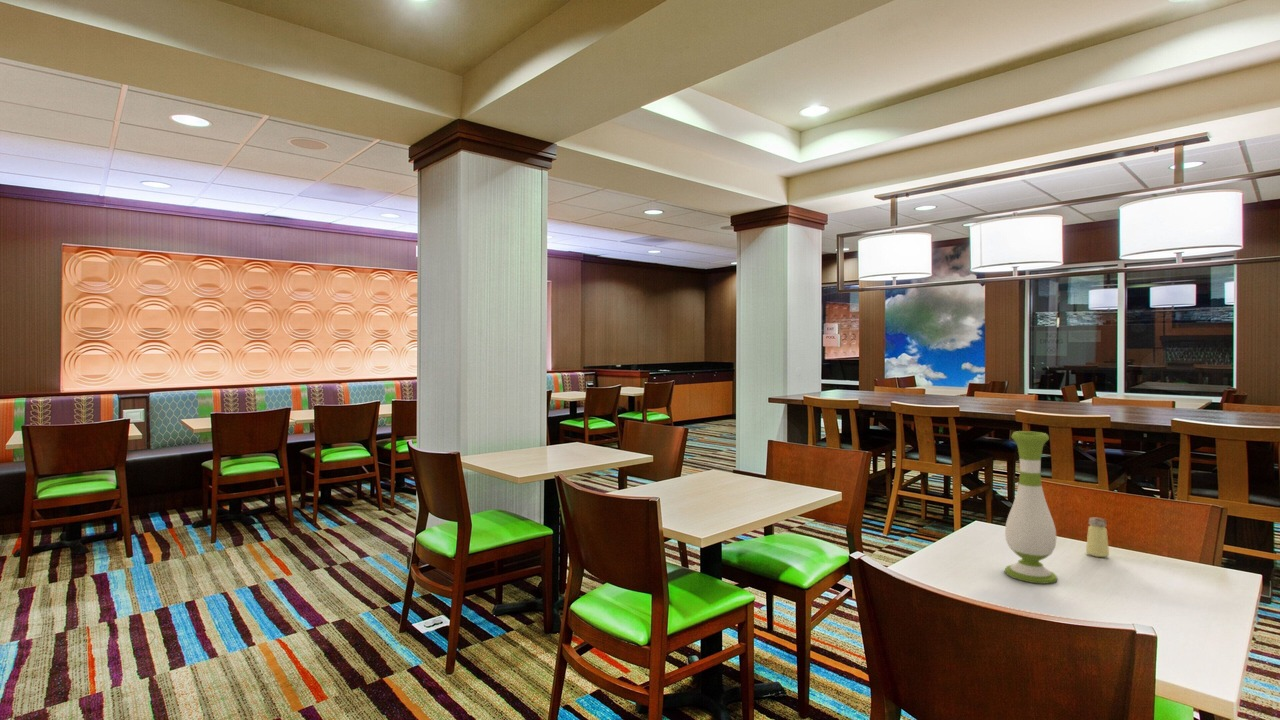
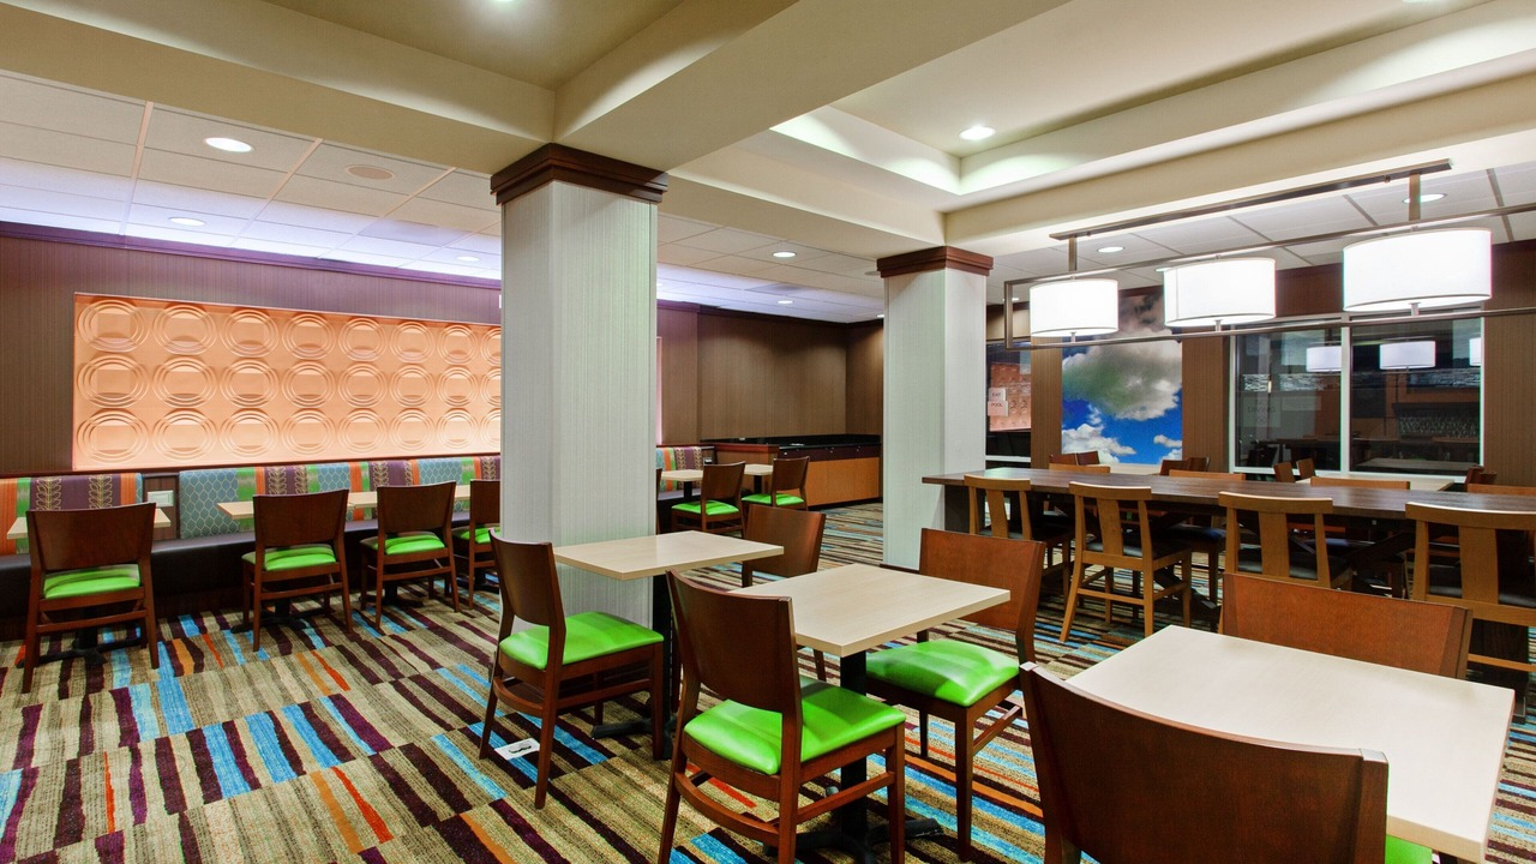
- saltshaker [1085,516,1110,558]
- vase [1003,430,1058,585]
